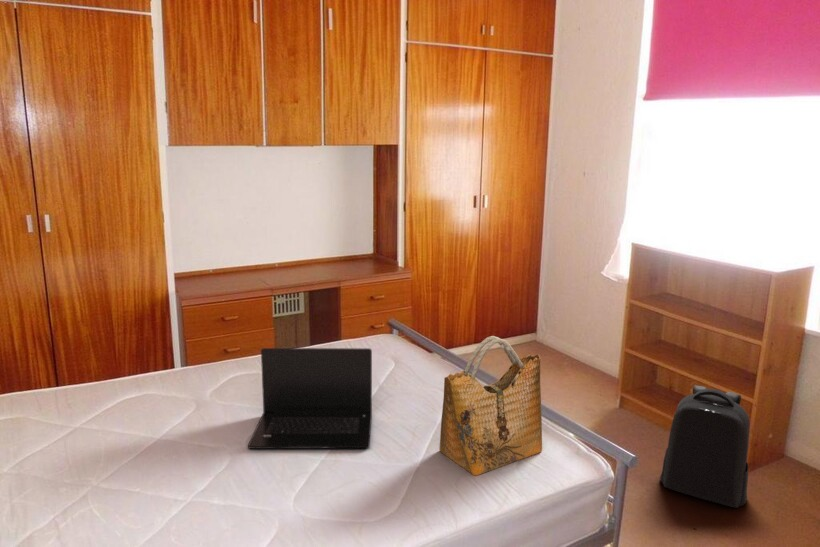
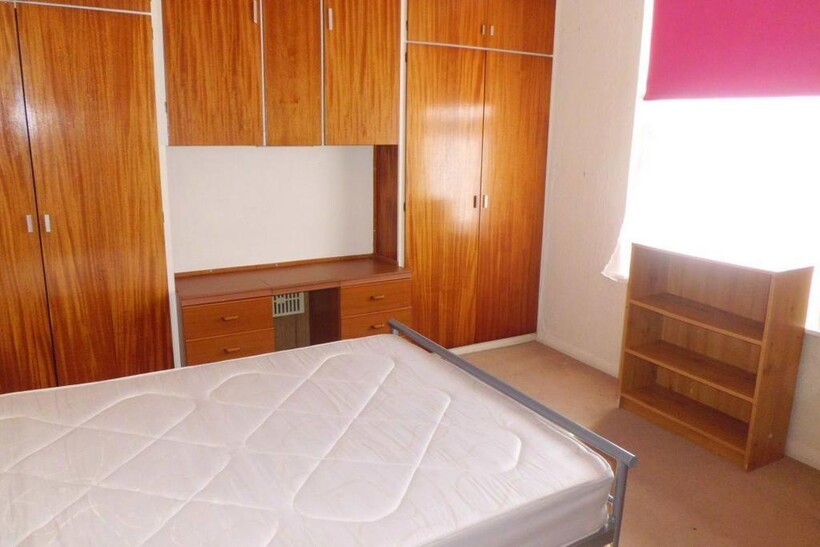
- backpack [659,385,750,509]
- grocery bag [439,335,543,476]
- laptop [247,347,373,450]
